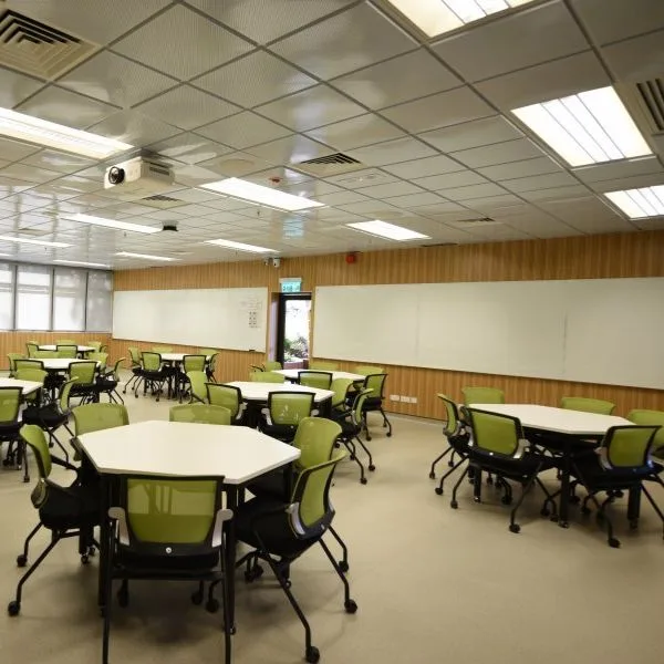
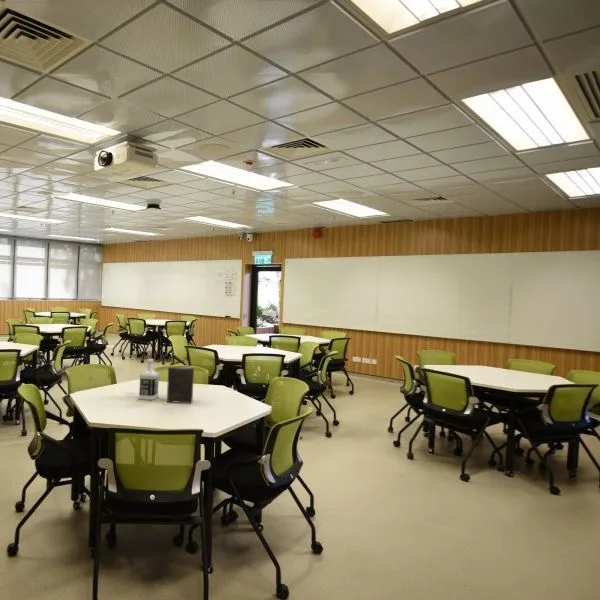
+ book [166,365,195,404]
+ bottle [137,358,161,401]
